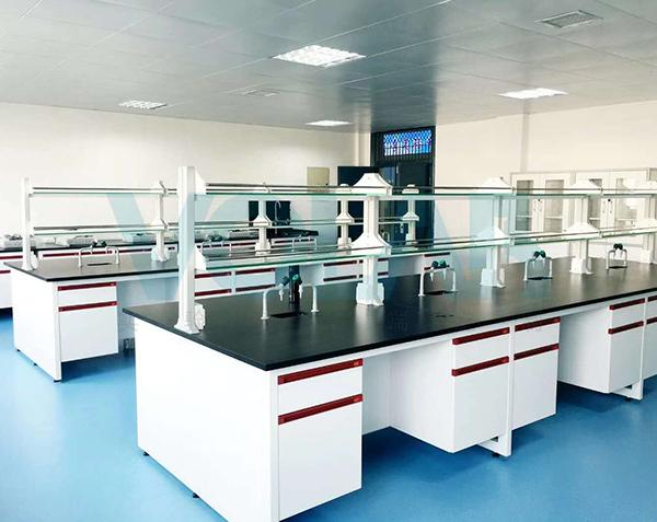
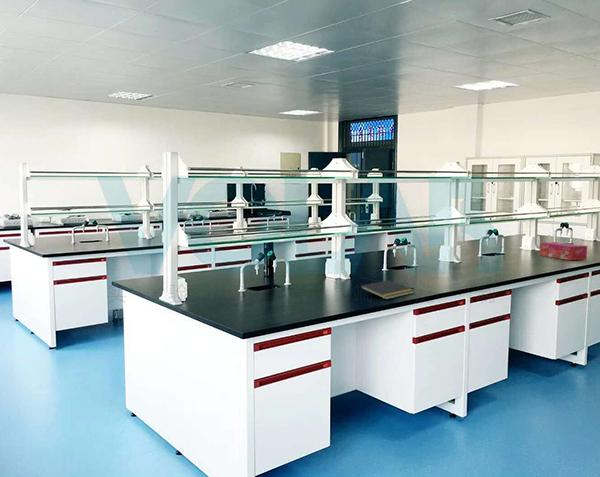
+ tissue box [539,241,588,261]
+ notepad [359,279,415,300]
